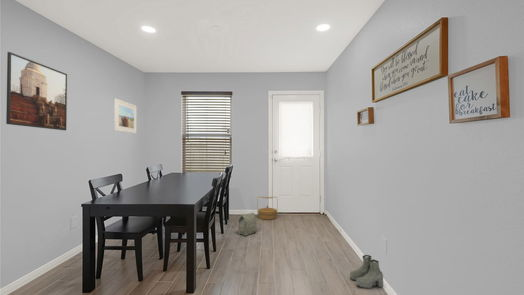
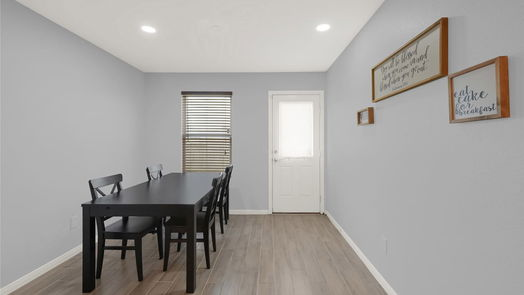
- boots [349,254,384,289]
- basket [256,196,279,221]
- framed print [5,51,68,131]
- bag [238,212,258,237]
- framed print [113,98,138,135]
